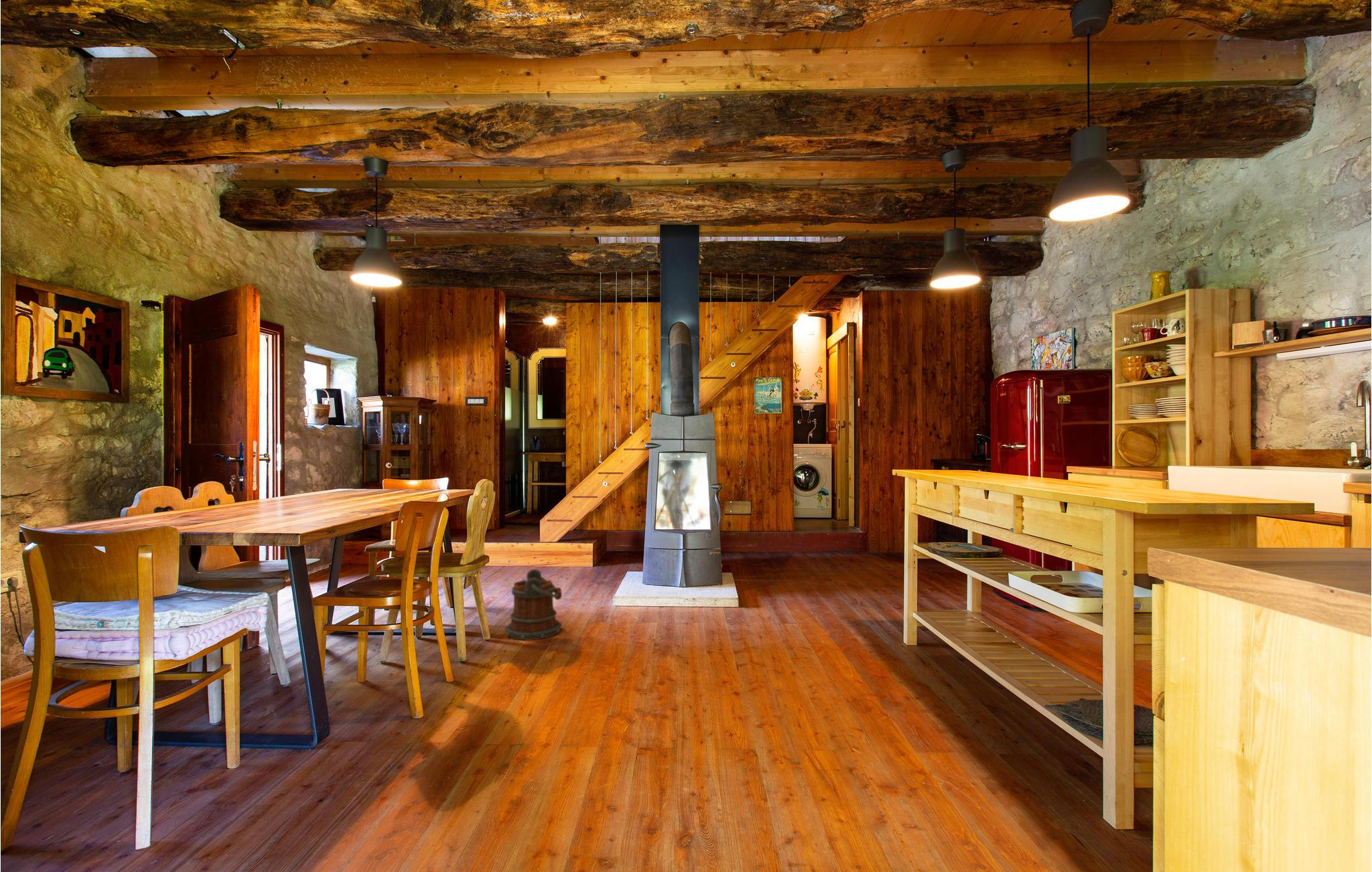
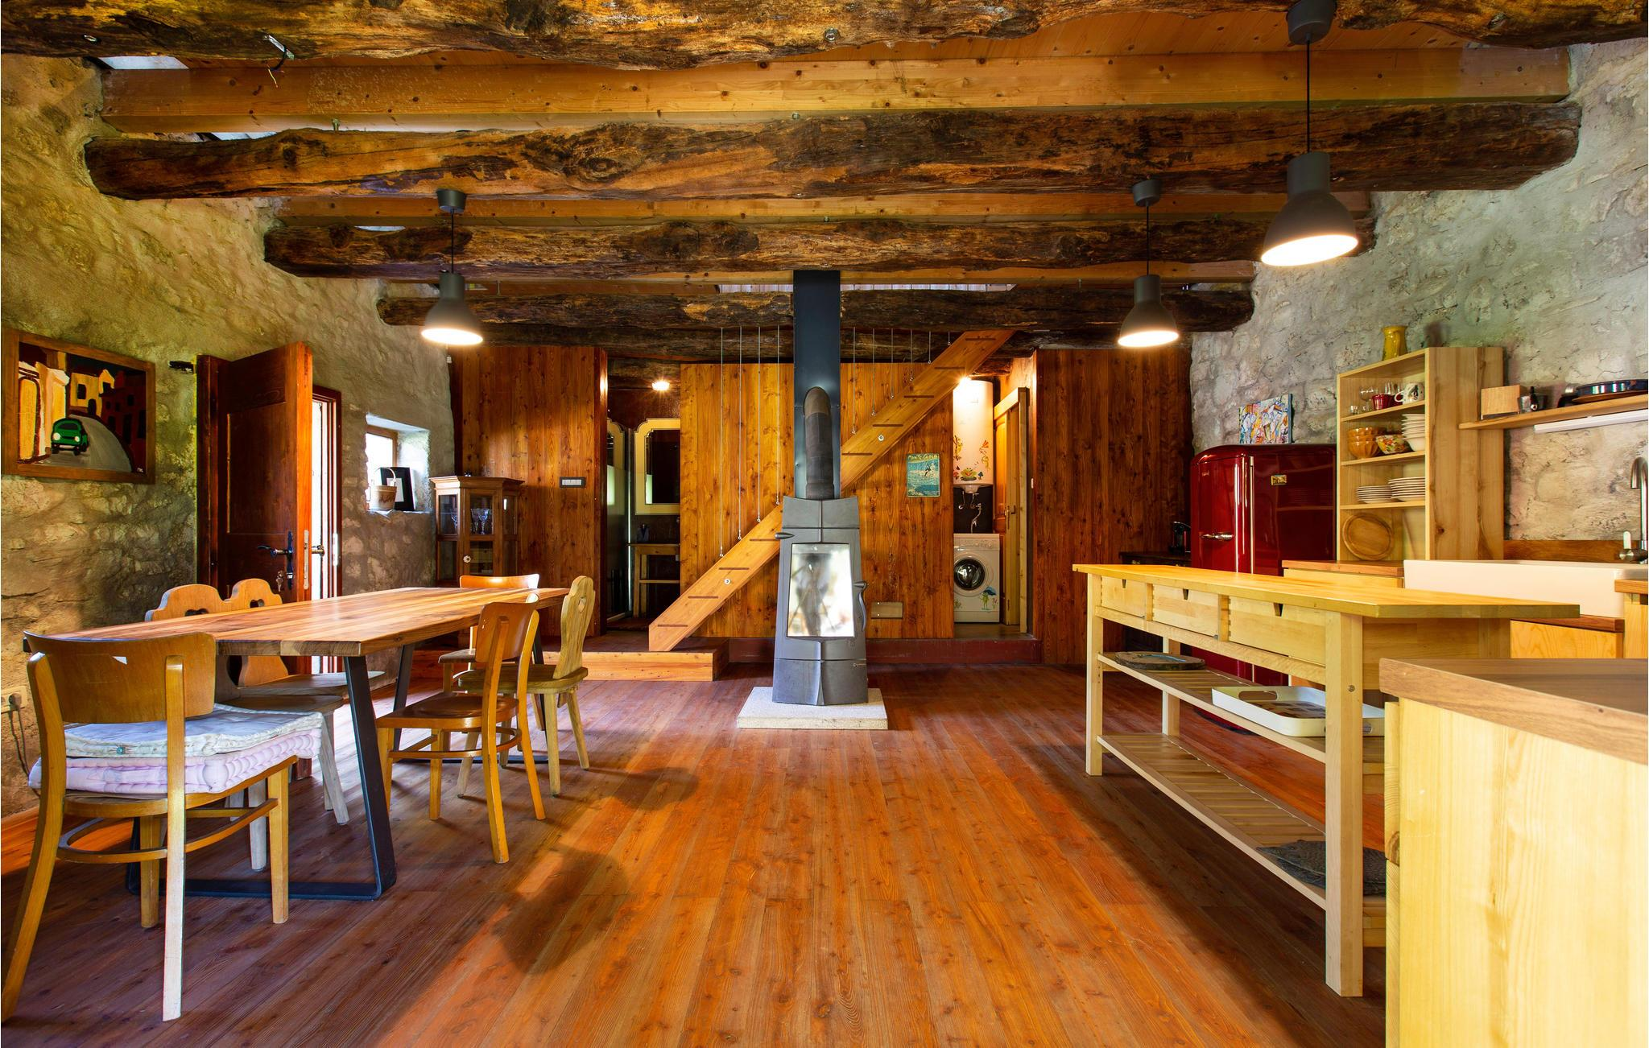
- bucket [504,569,563,641]
